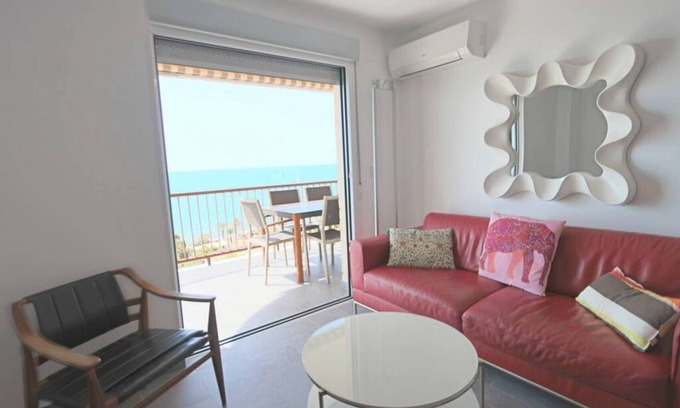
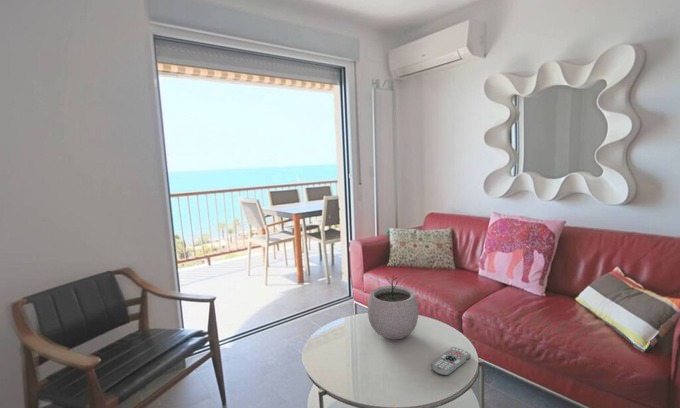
+ remote control [430,346,472,377]
+ plant pot [367,275,419,340]
